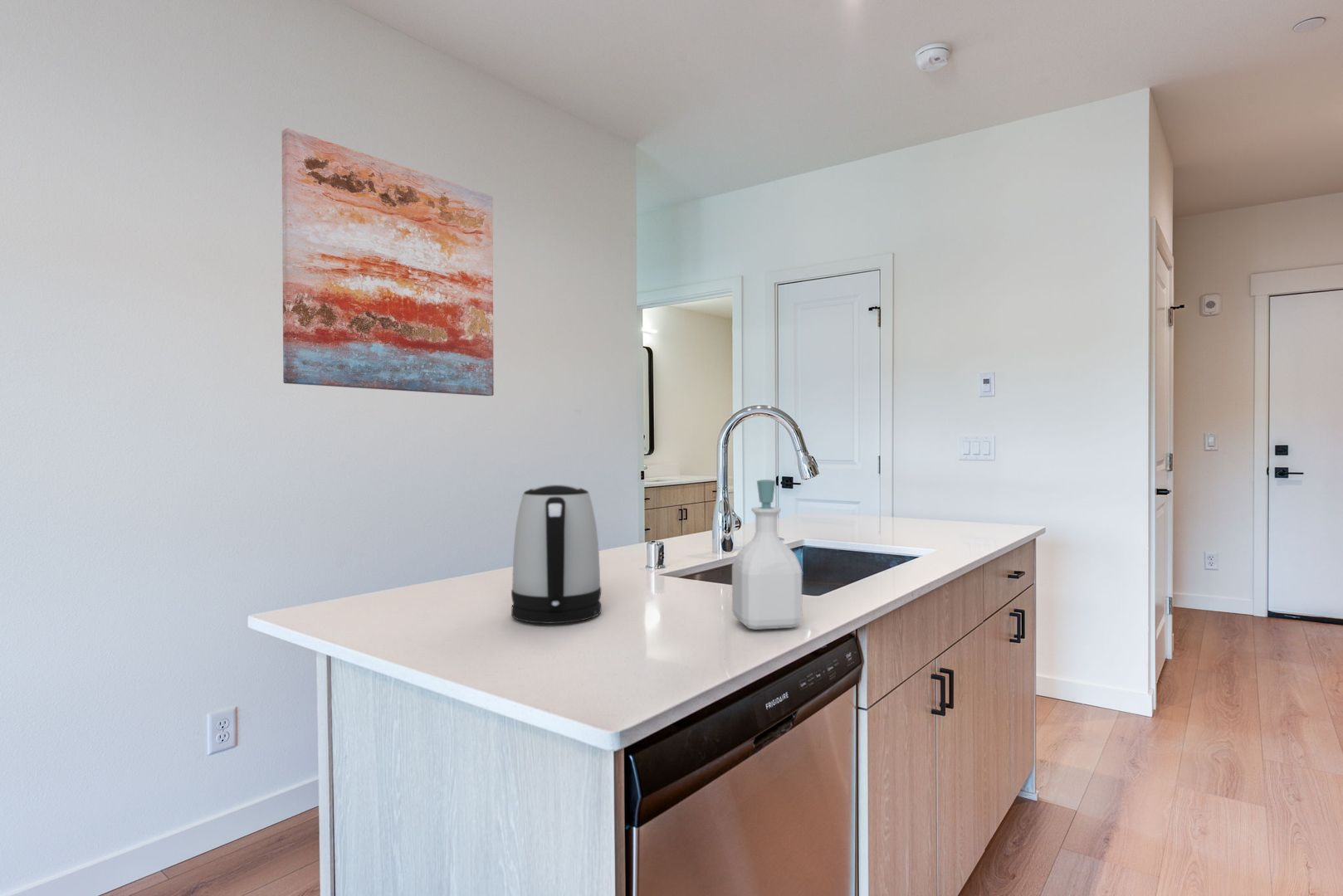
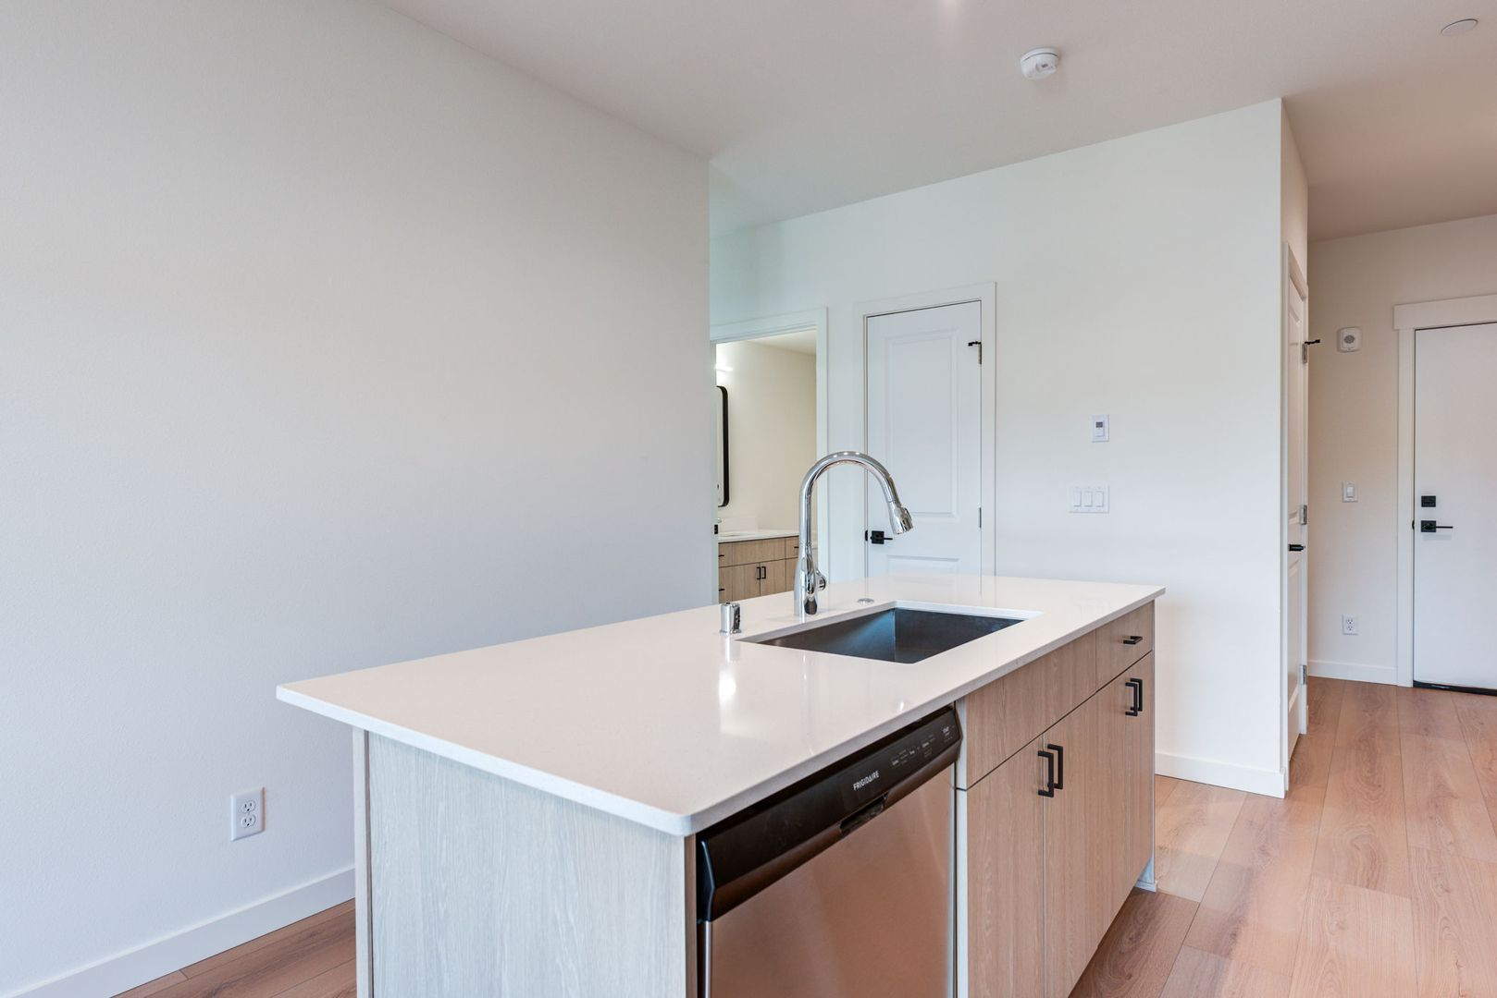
- soap bottle [731,479,803,631]
- wall art [281,128,495,397]
- kettle [510,484,602,625]
